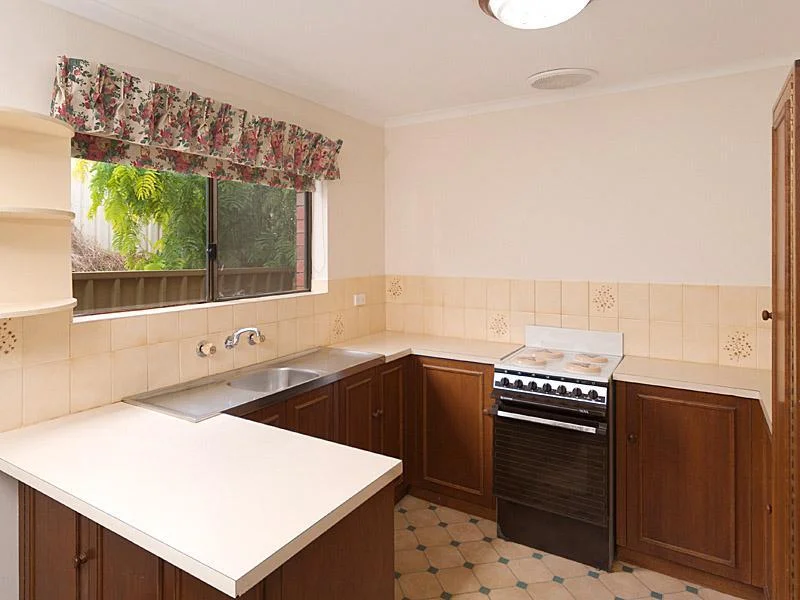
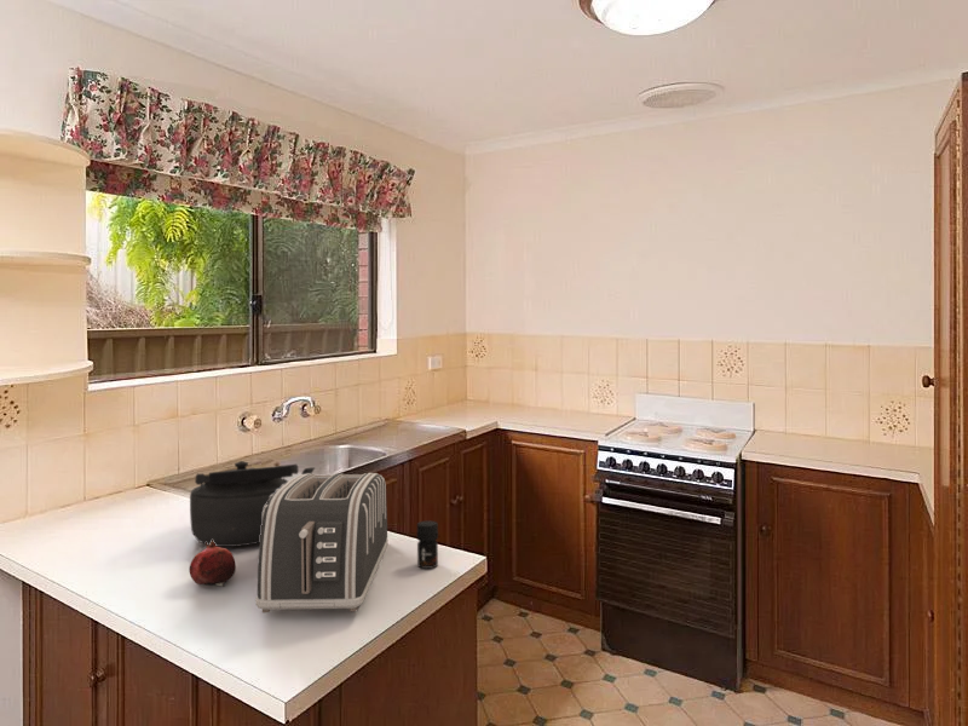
+ fruit [188,540,237,588]
+ toaster [254,472,390,615]
+ jar [415,519,439,570]
+ kettle [189,460,316,548]
